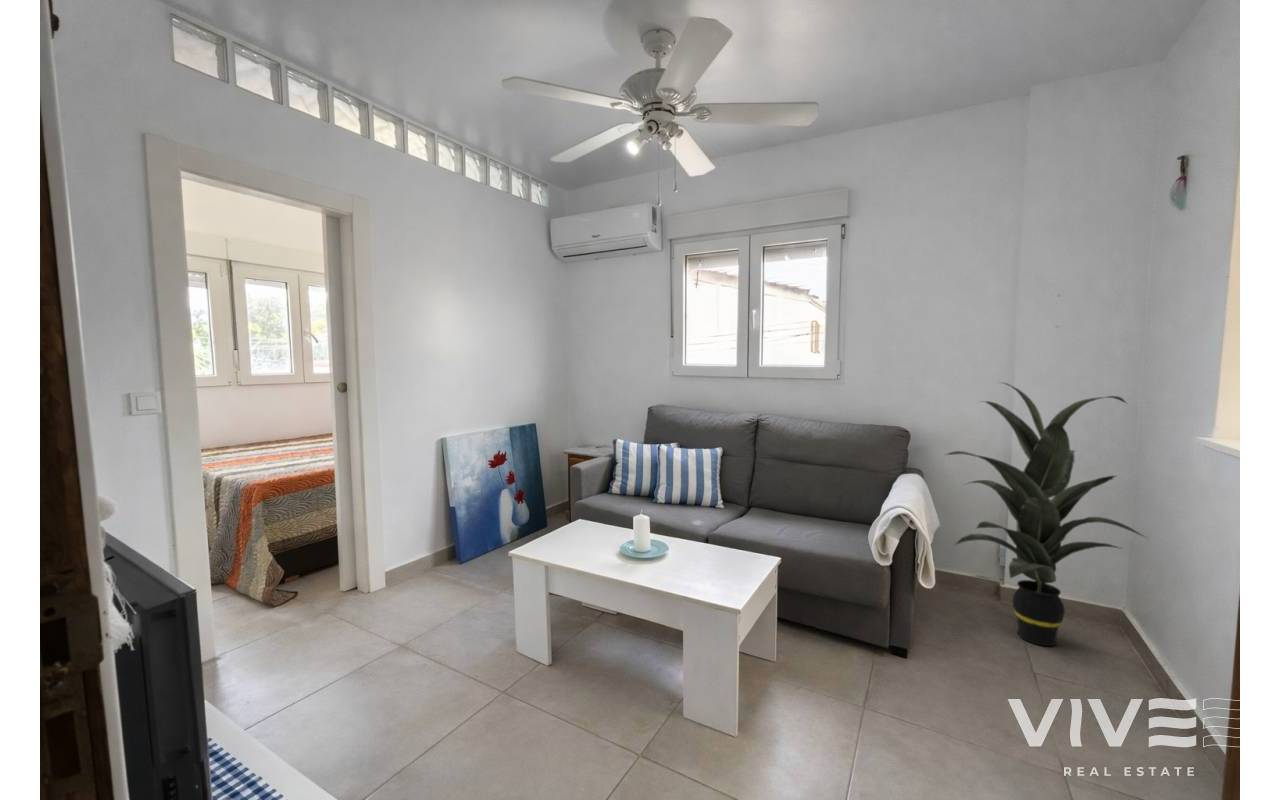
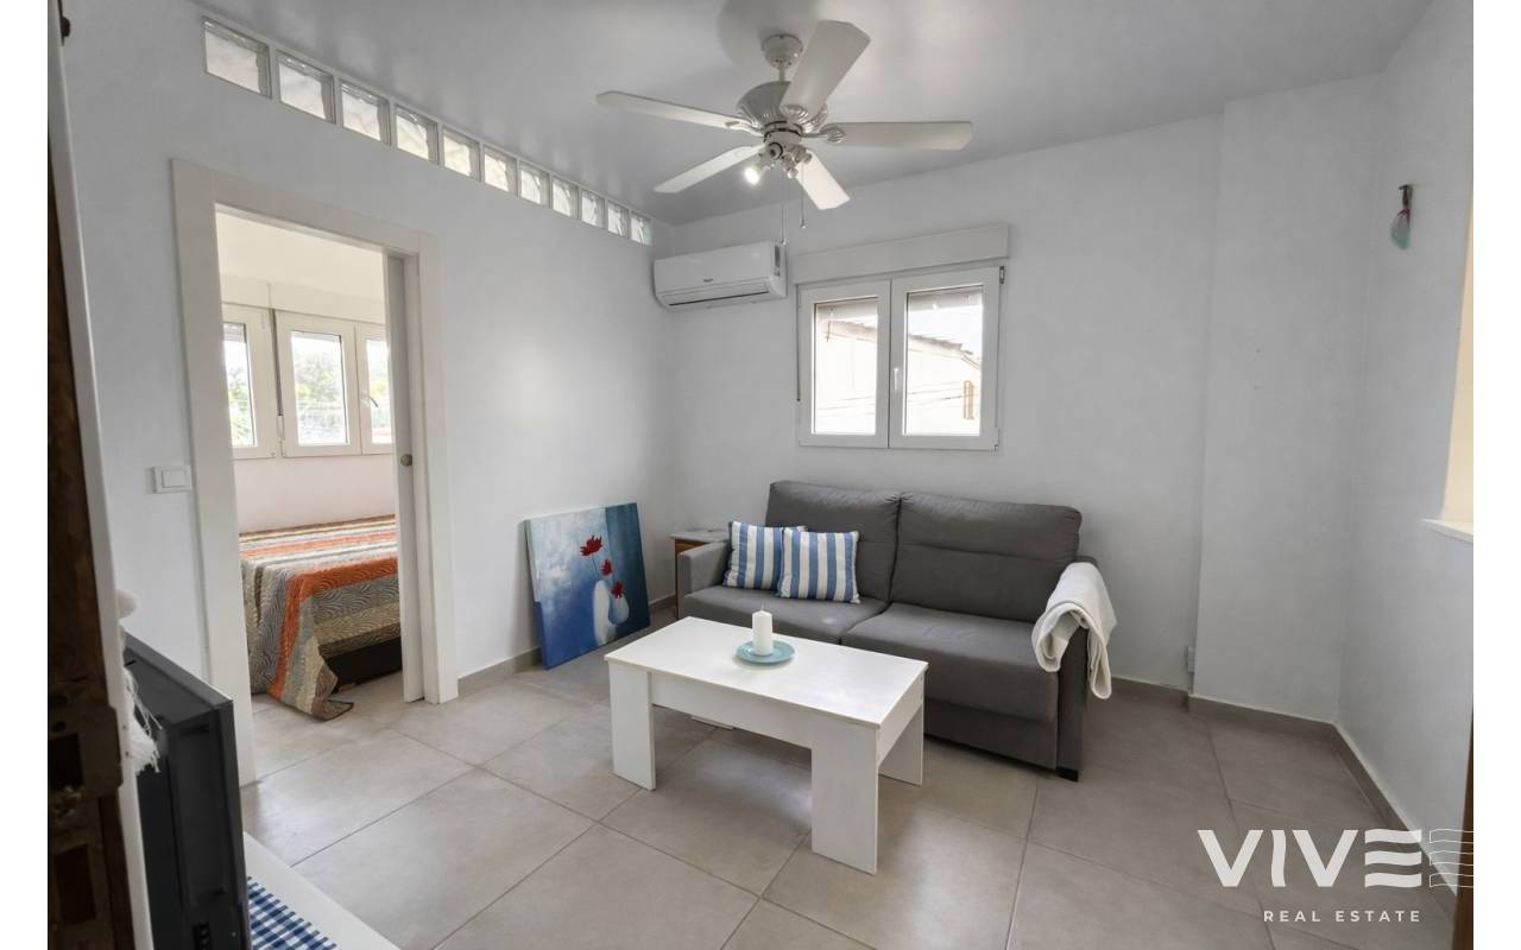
- indoor plant [944,381,1148,647]
